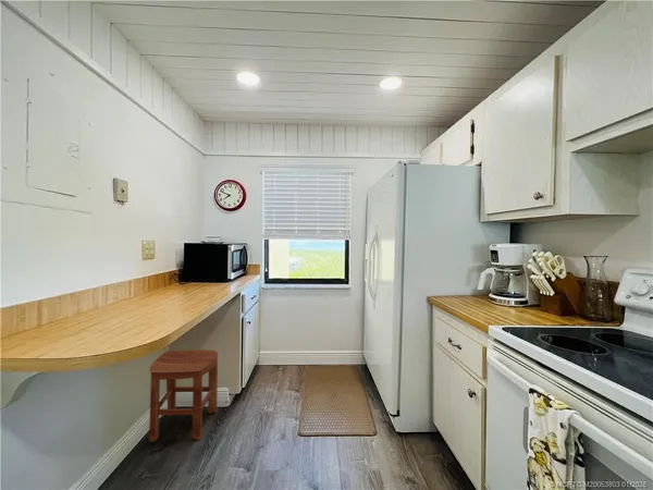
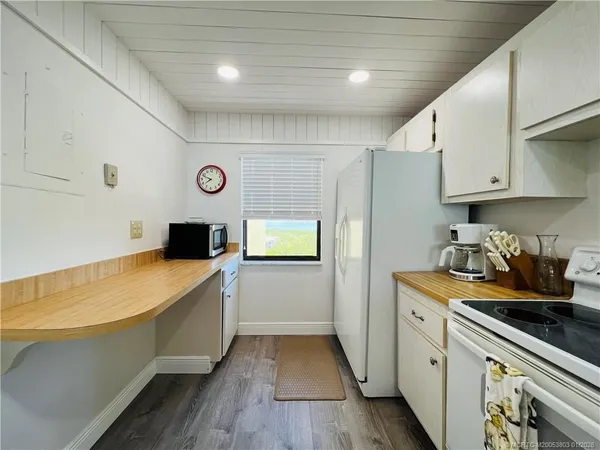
- stool [148,348,219,443]
